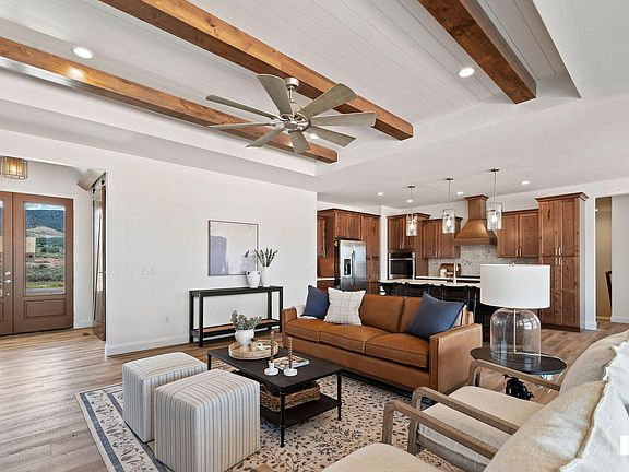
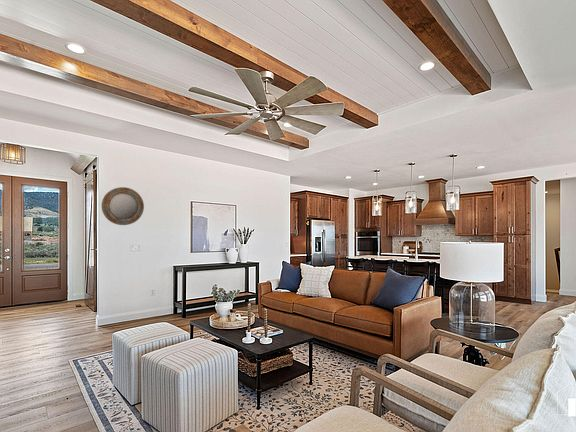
+ home mirror [101,186,145,226]
